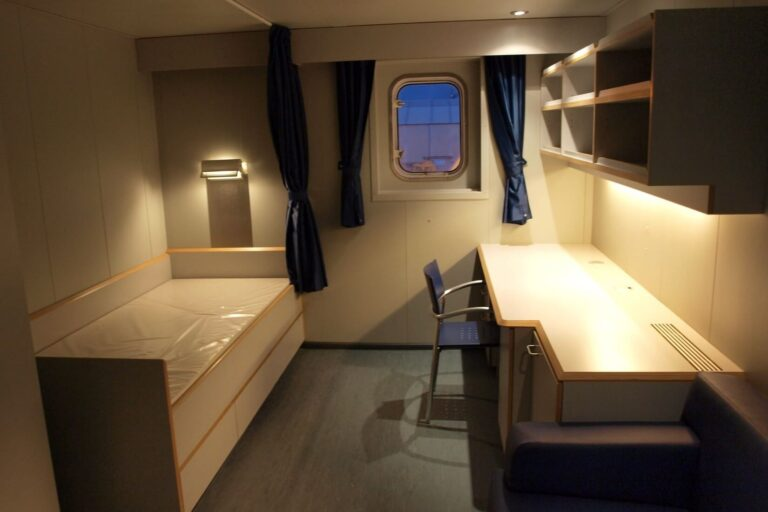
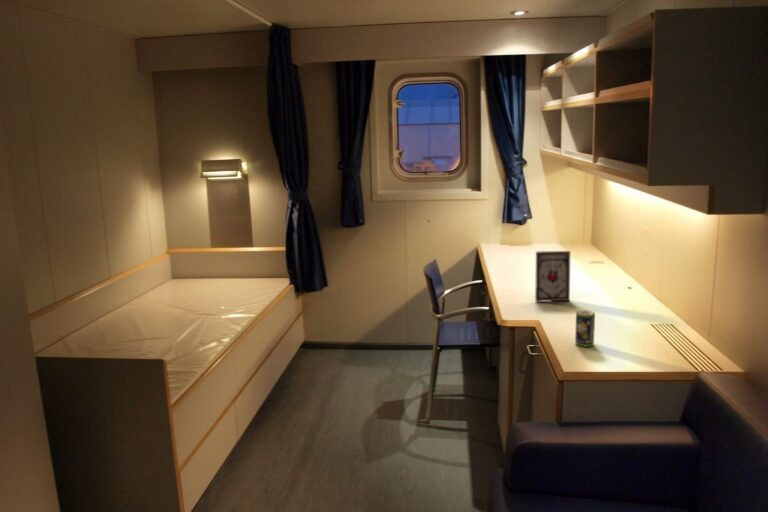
+ picture frame [534,250,571,302]
+ beverage can [574,310,596,348]
